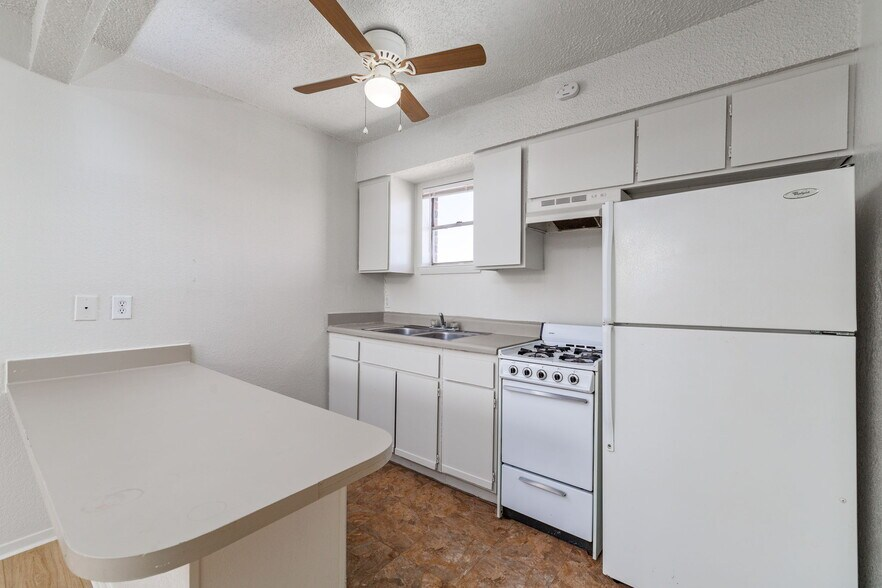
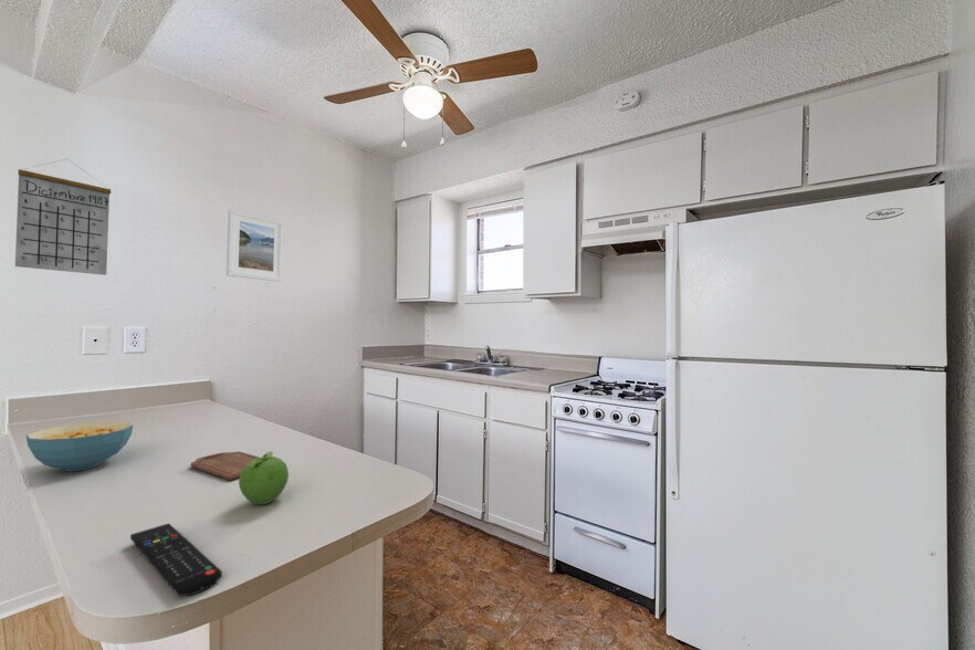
+ remote control [129,522,223,596]
+ cutting board [189,451,260,481]
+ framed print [226,208,285,283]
+ fruit [238,451,290,505]
+ calendar [14,158,112,276]
+ cereal bowl [25,420,135,472]
